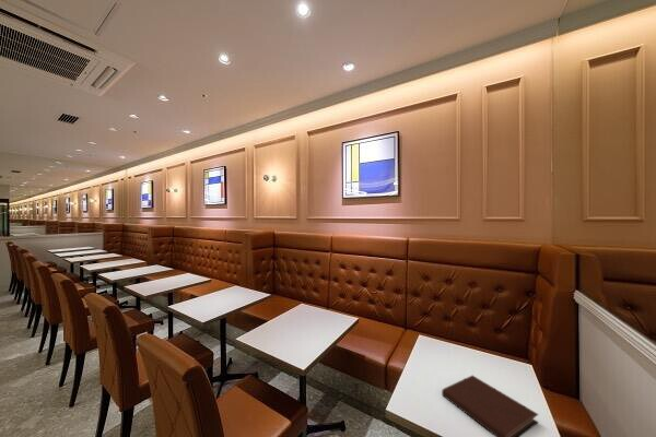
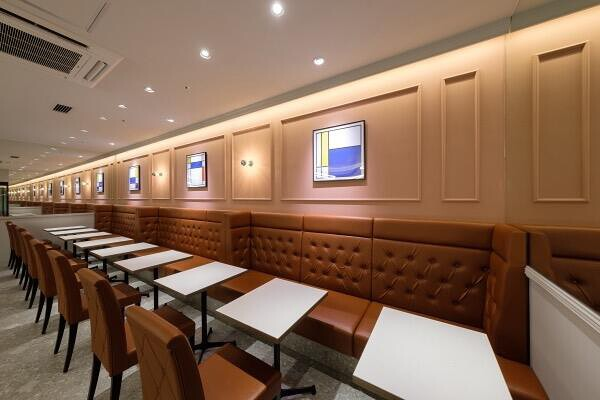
- notebook [441,375,540,437]
